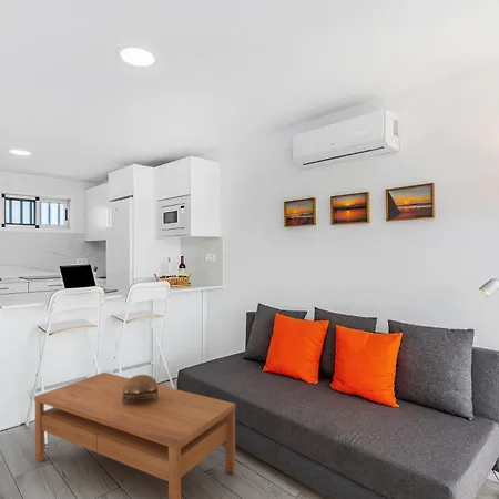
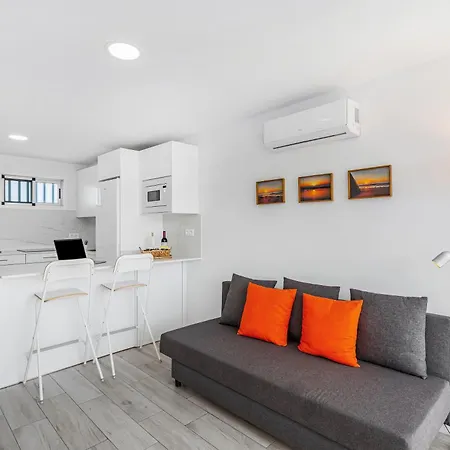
- decorative bowl [122,374,159,403]
- coffee table [33,371,236,499]
